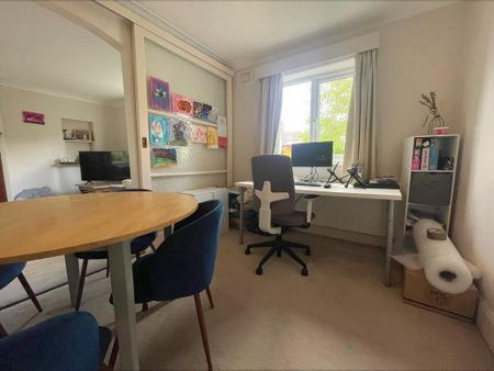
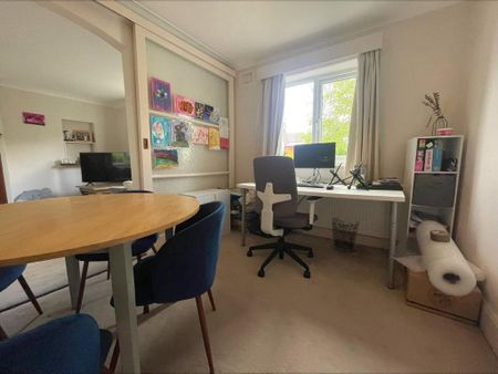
+ waste bin [330,217,361,252]
